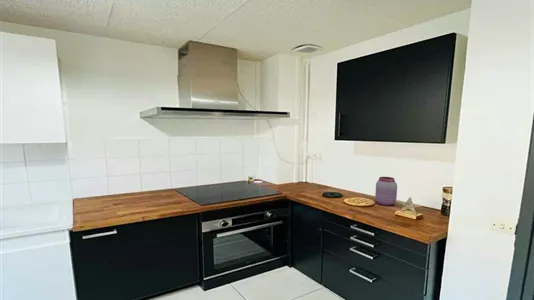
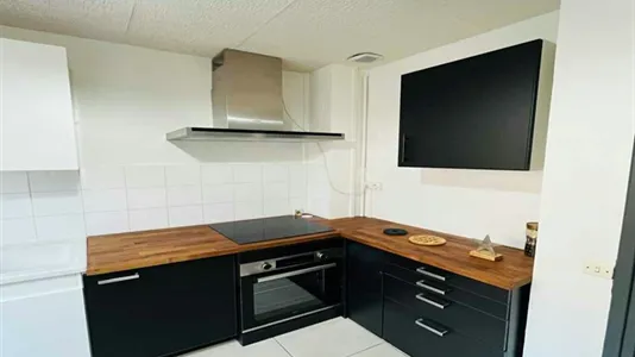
- jar [374,176,398,206]
